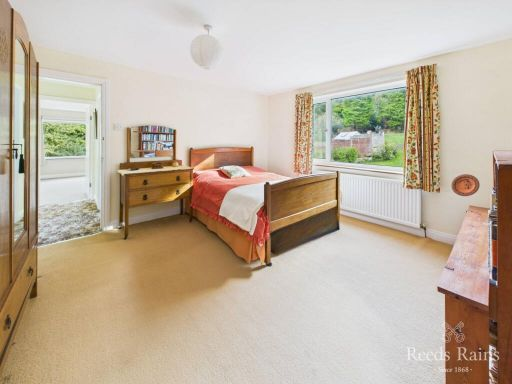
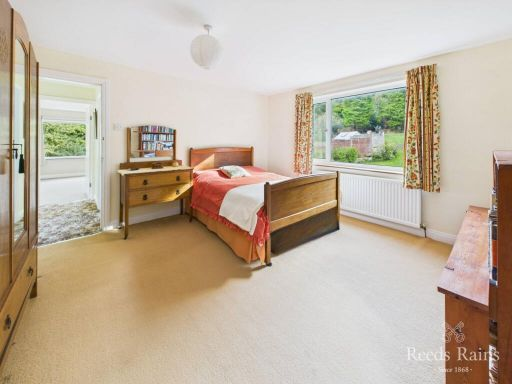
- decorative plate [450,173,480,197]
